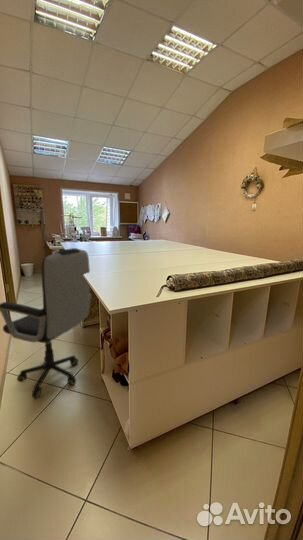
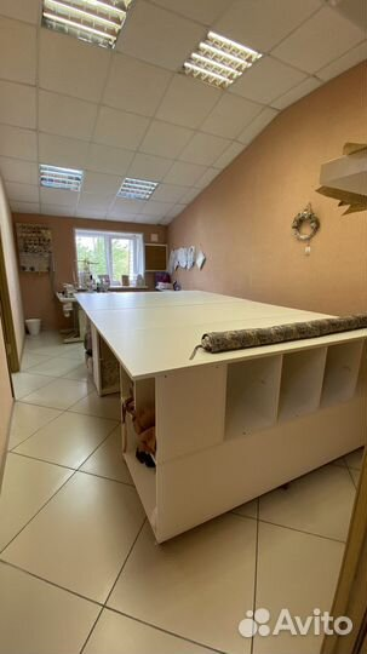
- office chair [0,247,93,399]
